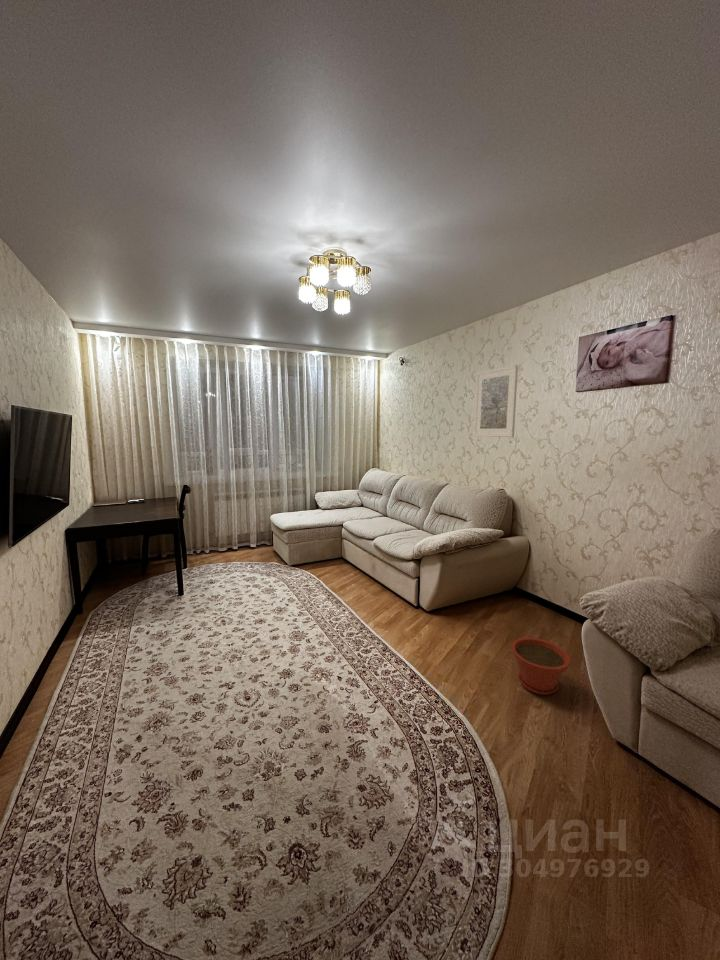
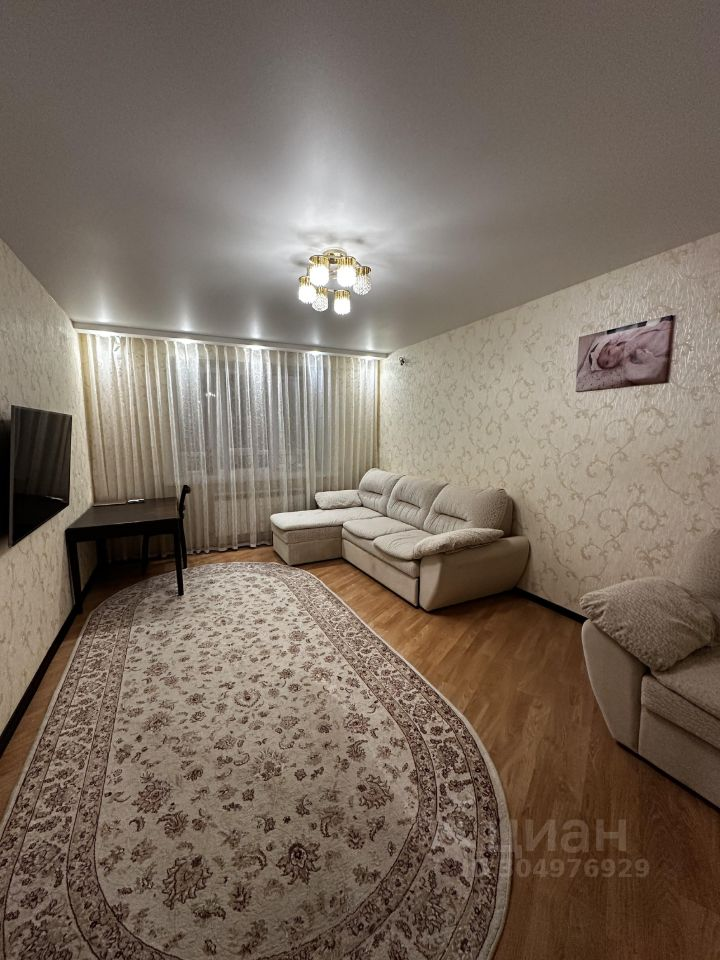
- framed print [473,364,519,438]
- plant pot [510,637,571,696]
